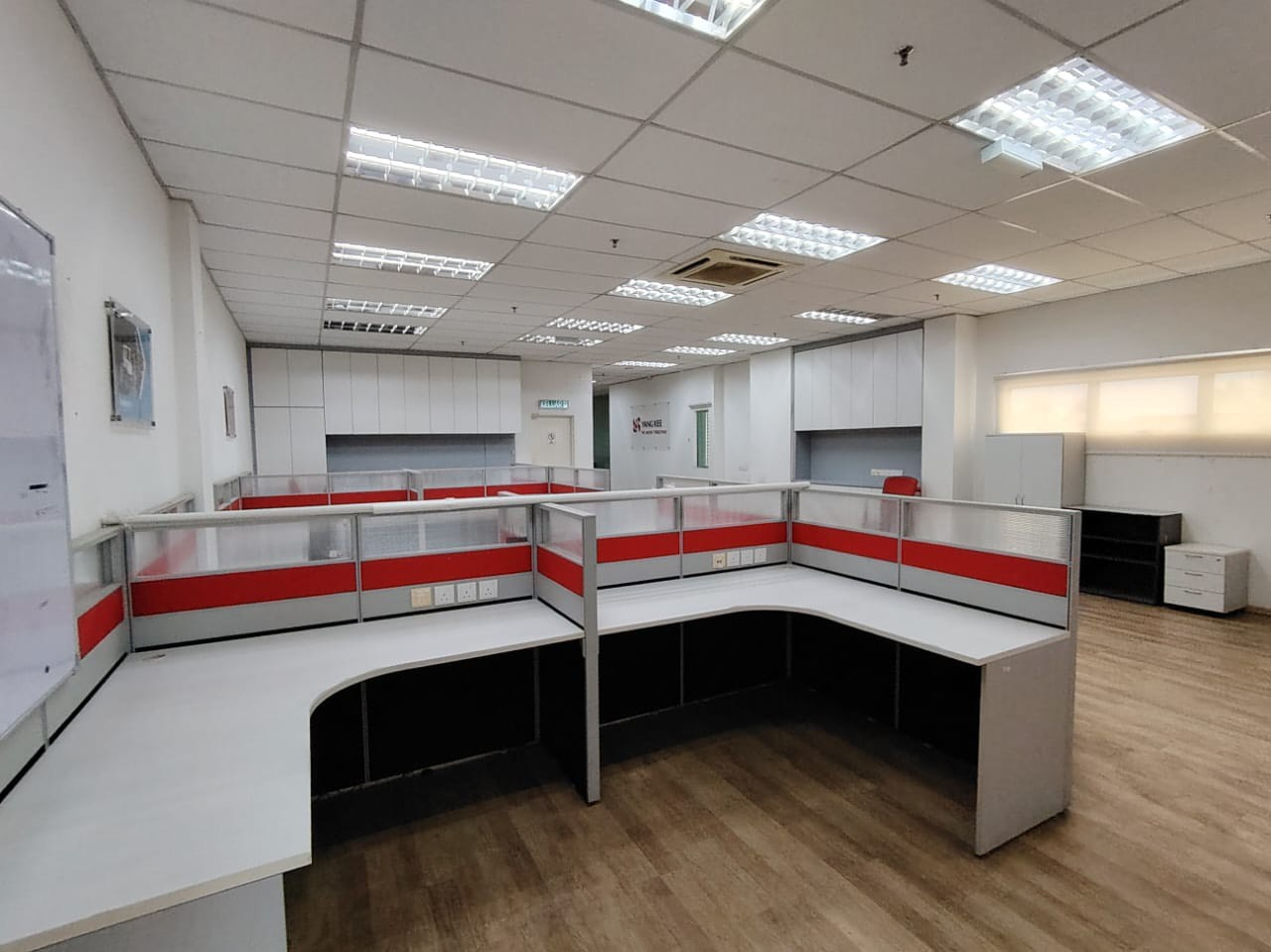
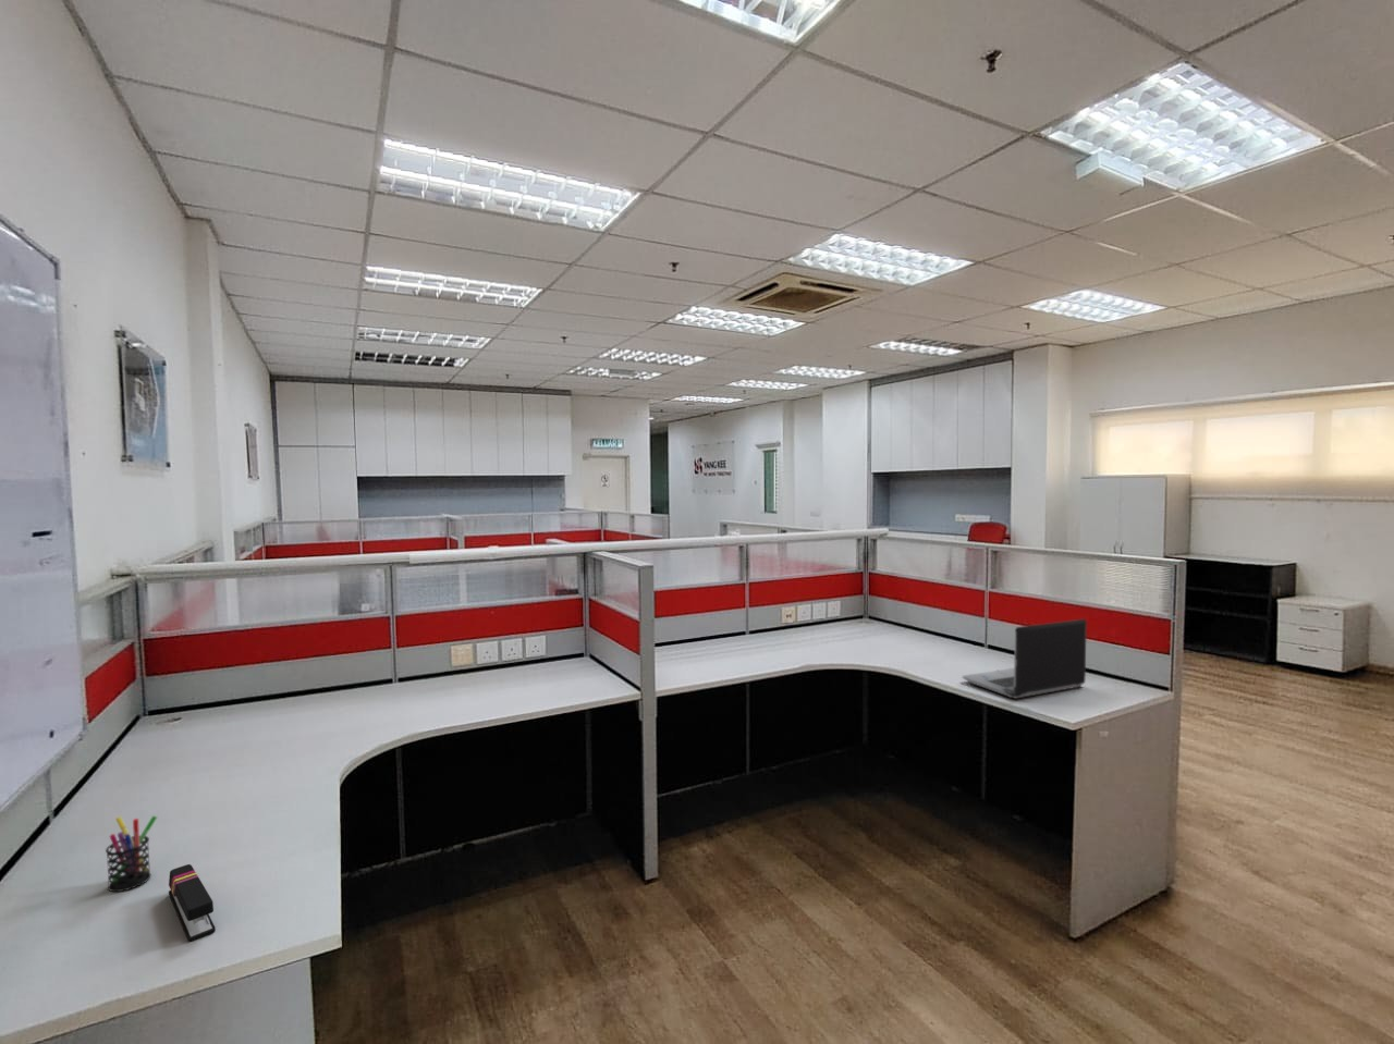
+ stapler [168,863,217,943]
+ pen holder [104,815,158,893]
+ laptop computer [962,619,1088,700]
